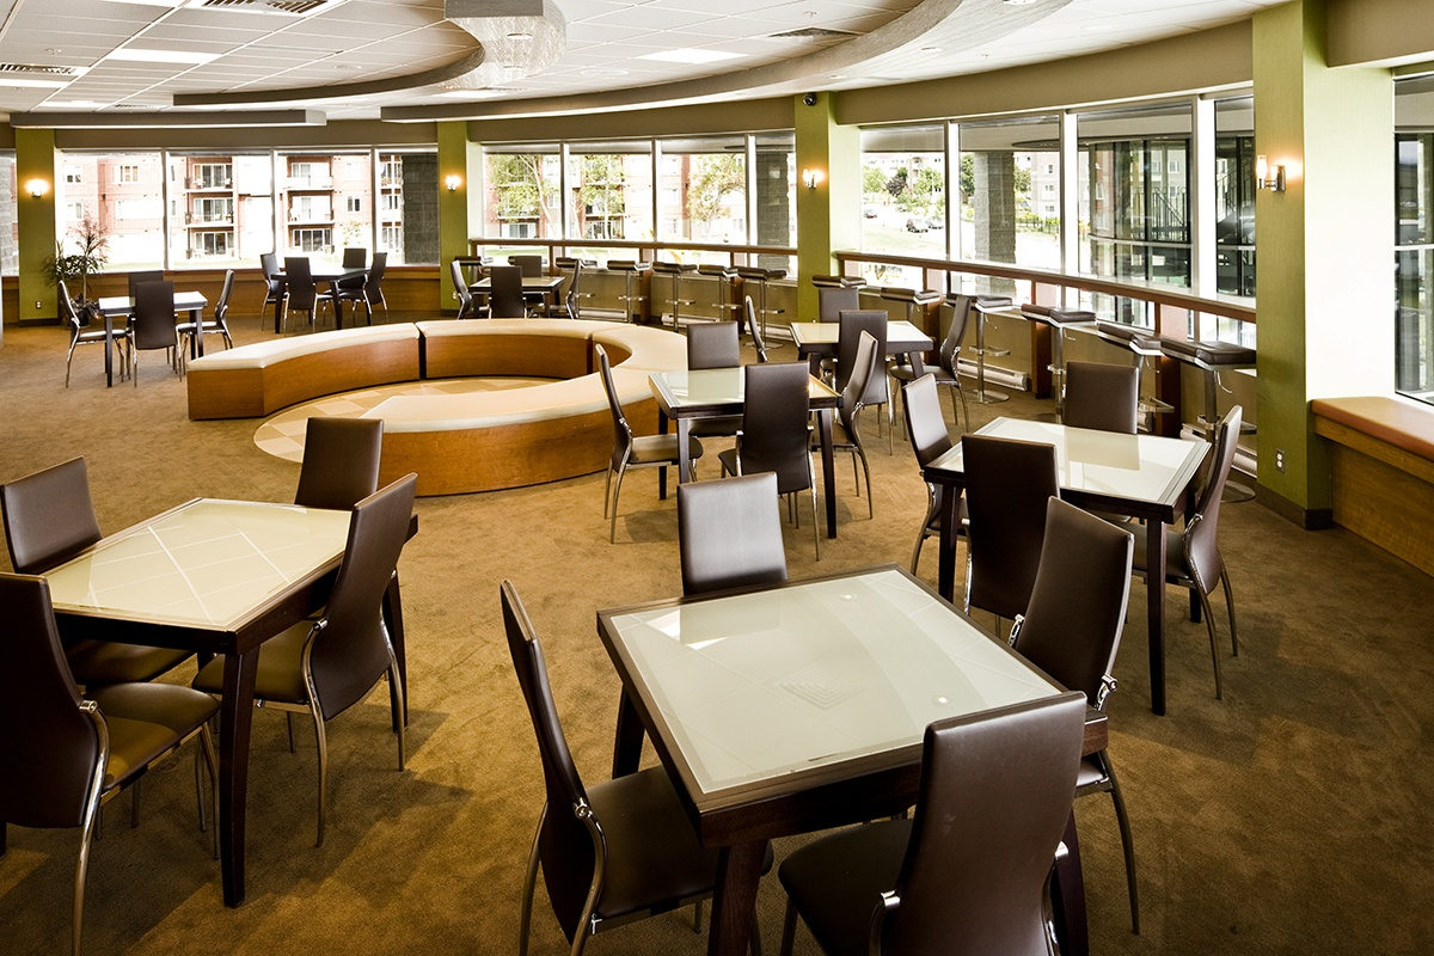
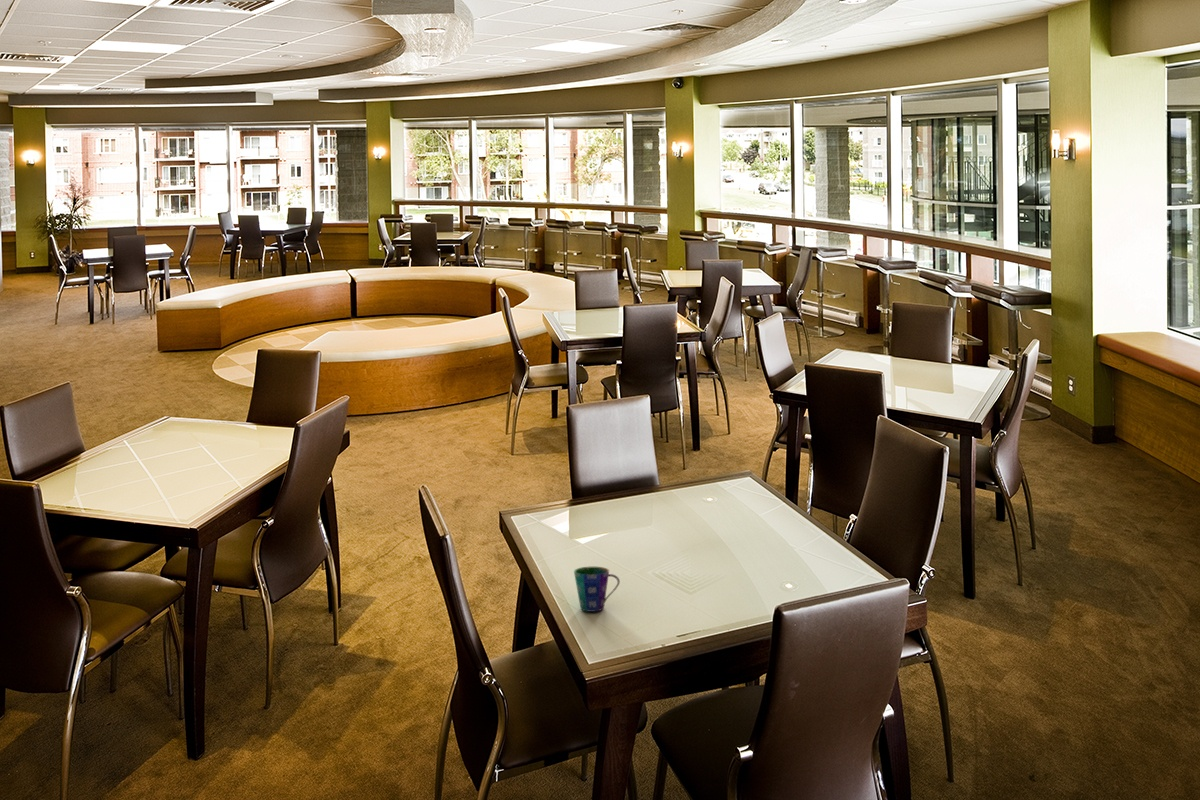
+ cup [573,566,621,613]
